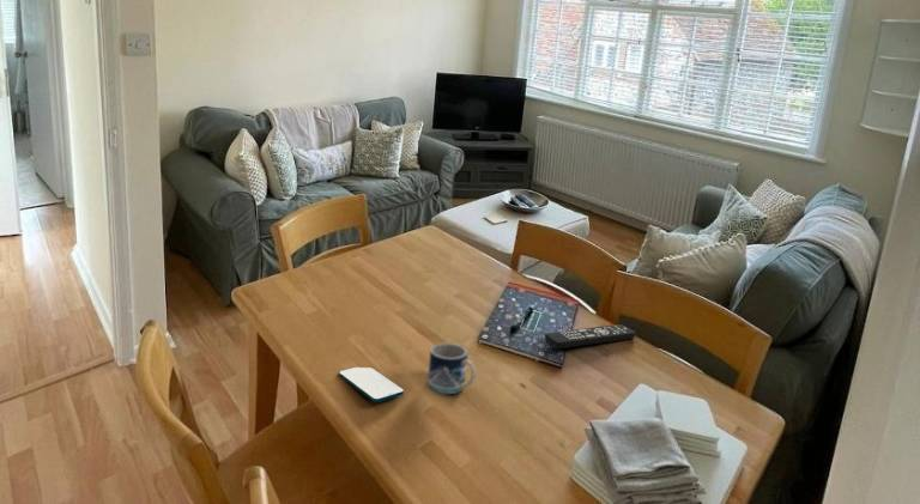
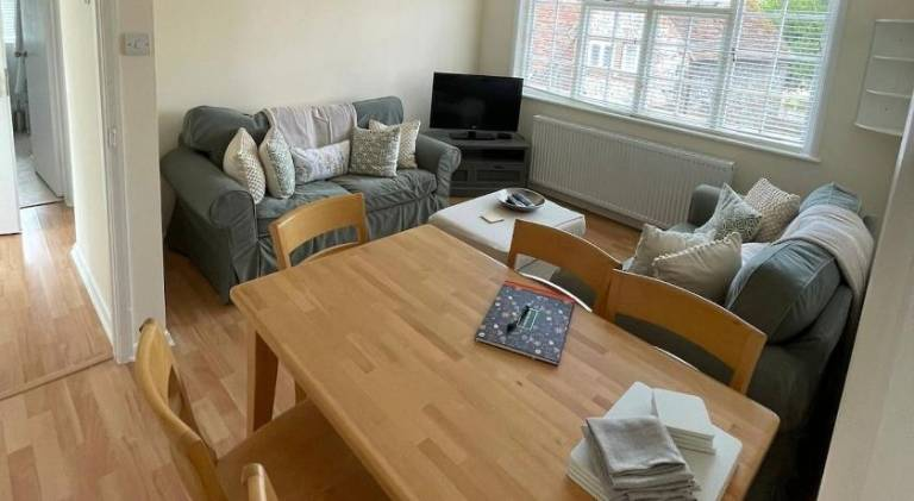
- mug [426,342,478,395]
- remote control [544,323,637,350]
- smartphone [338,366,405,403]
